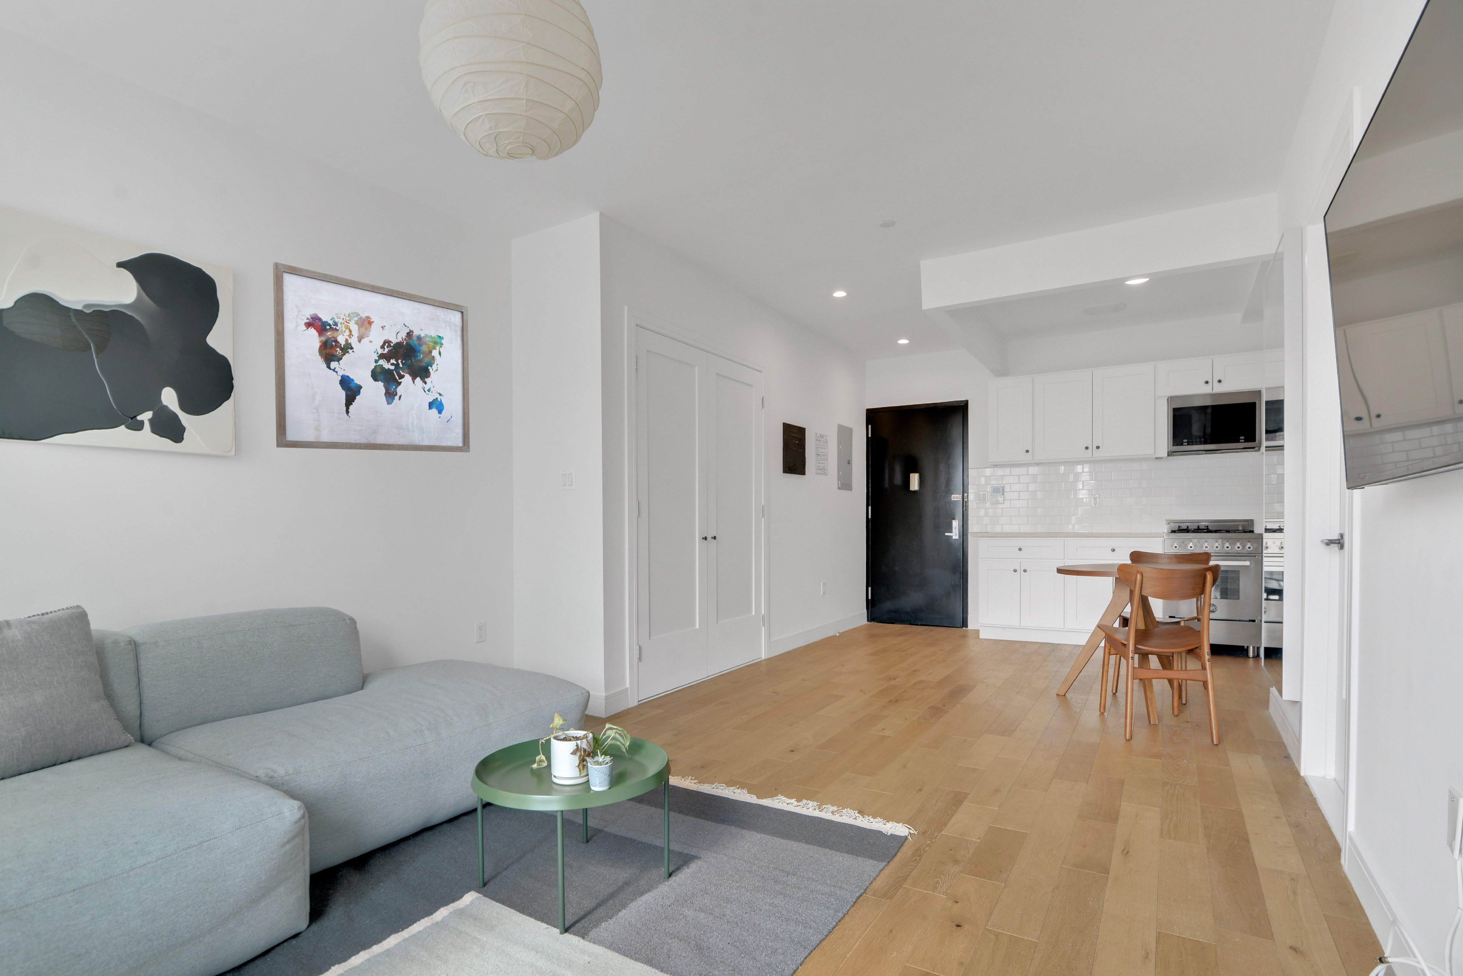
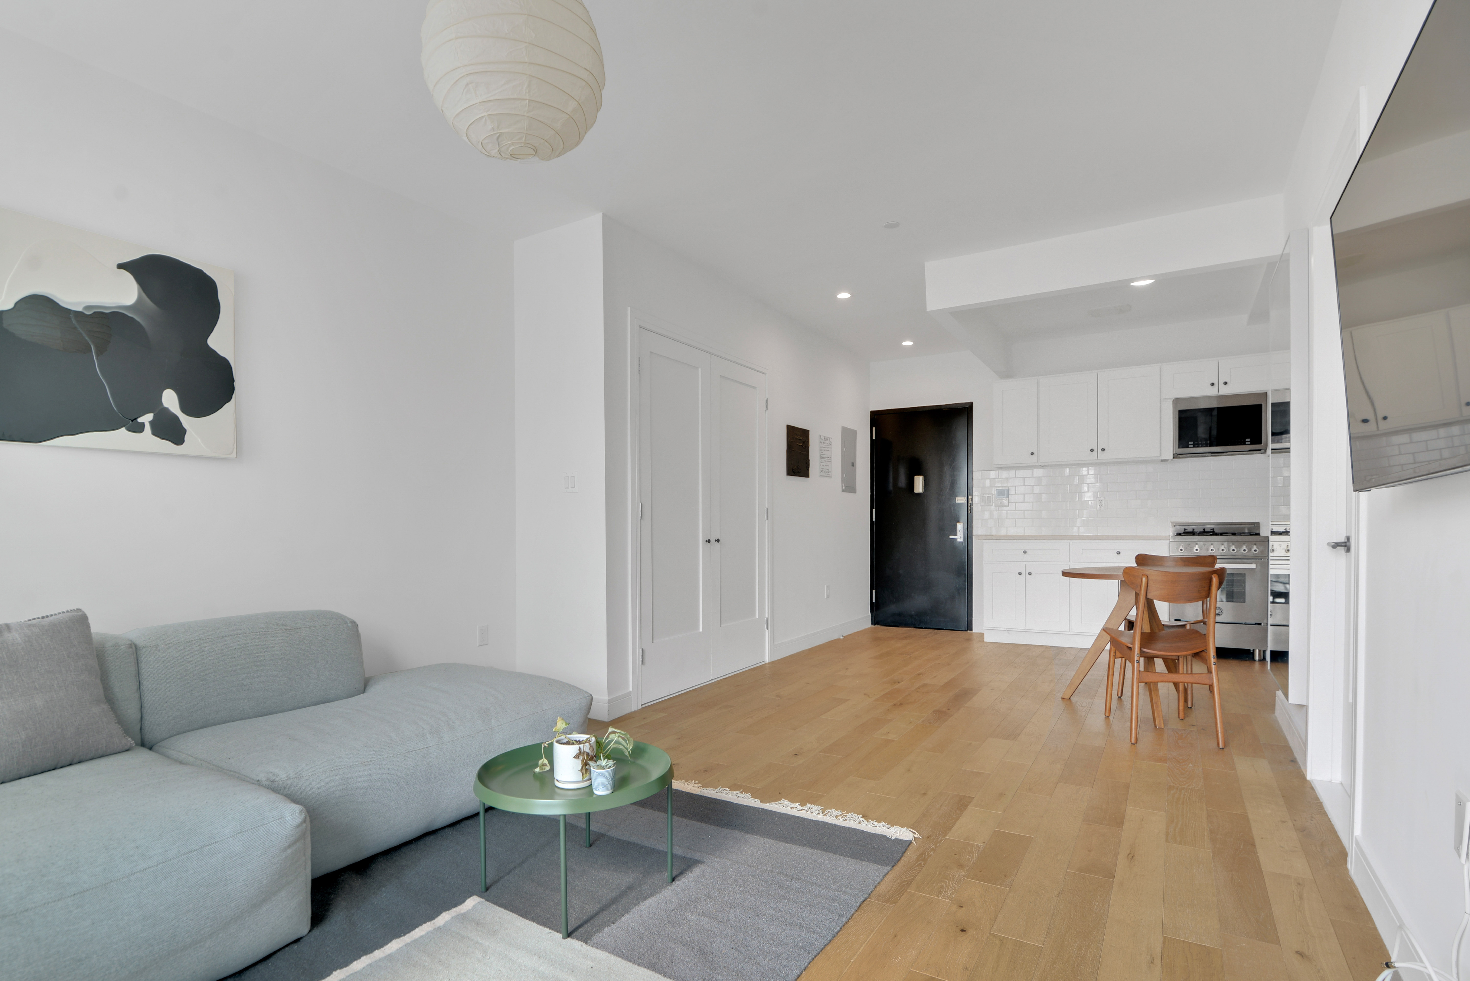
- wall art [272,261,471,453]
